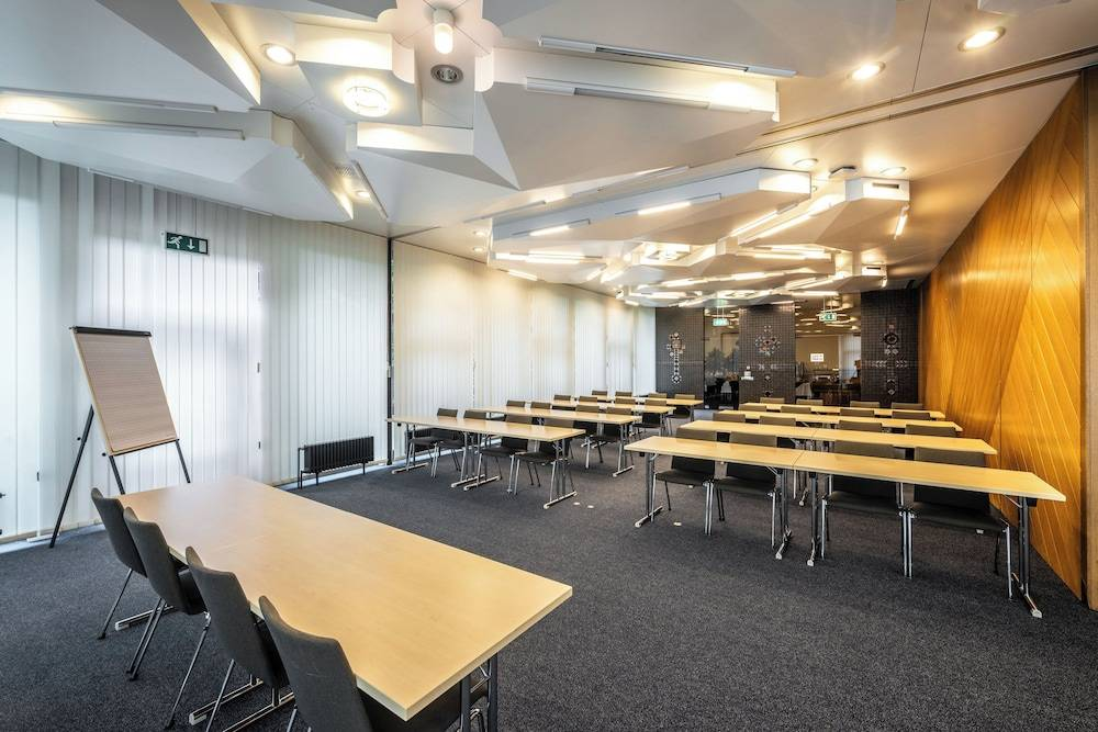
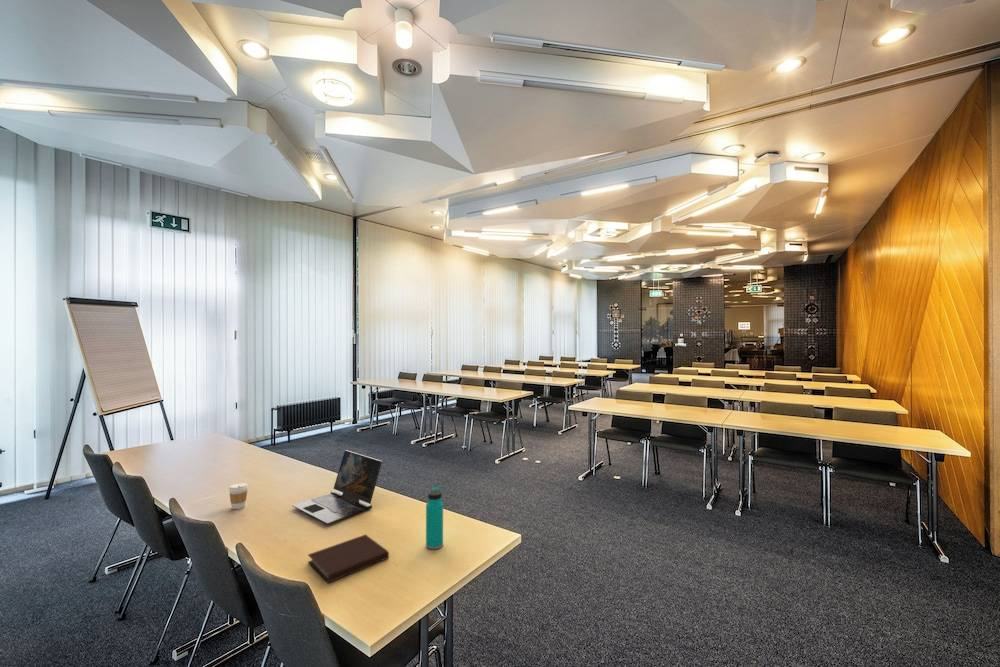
+ coffee cup [228,482,249,510]
+ laptop [291,449,383,525]
+ water bottle [425,485,444,550]
+ notebook [307,534,390,584]
